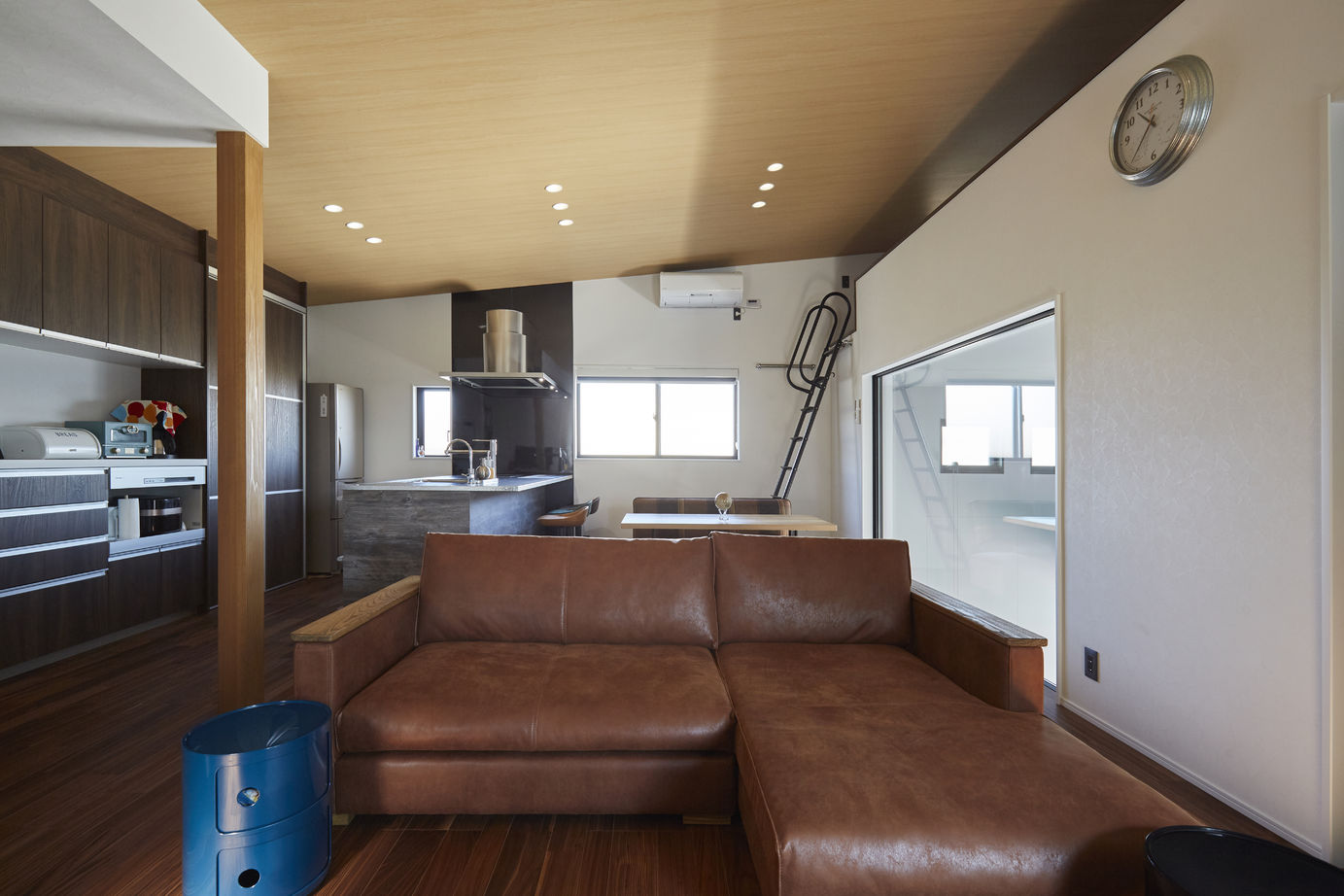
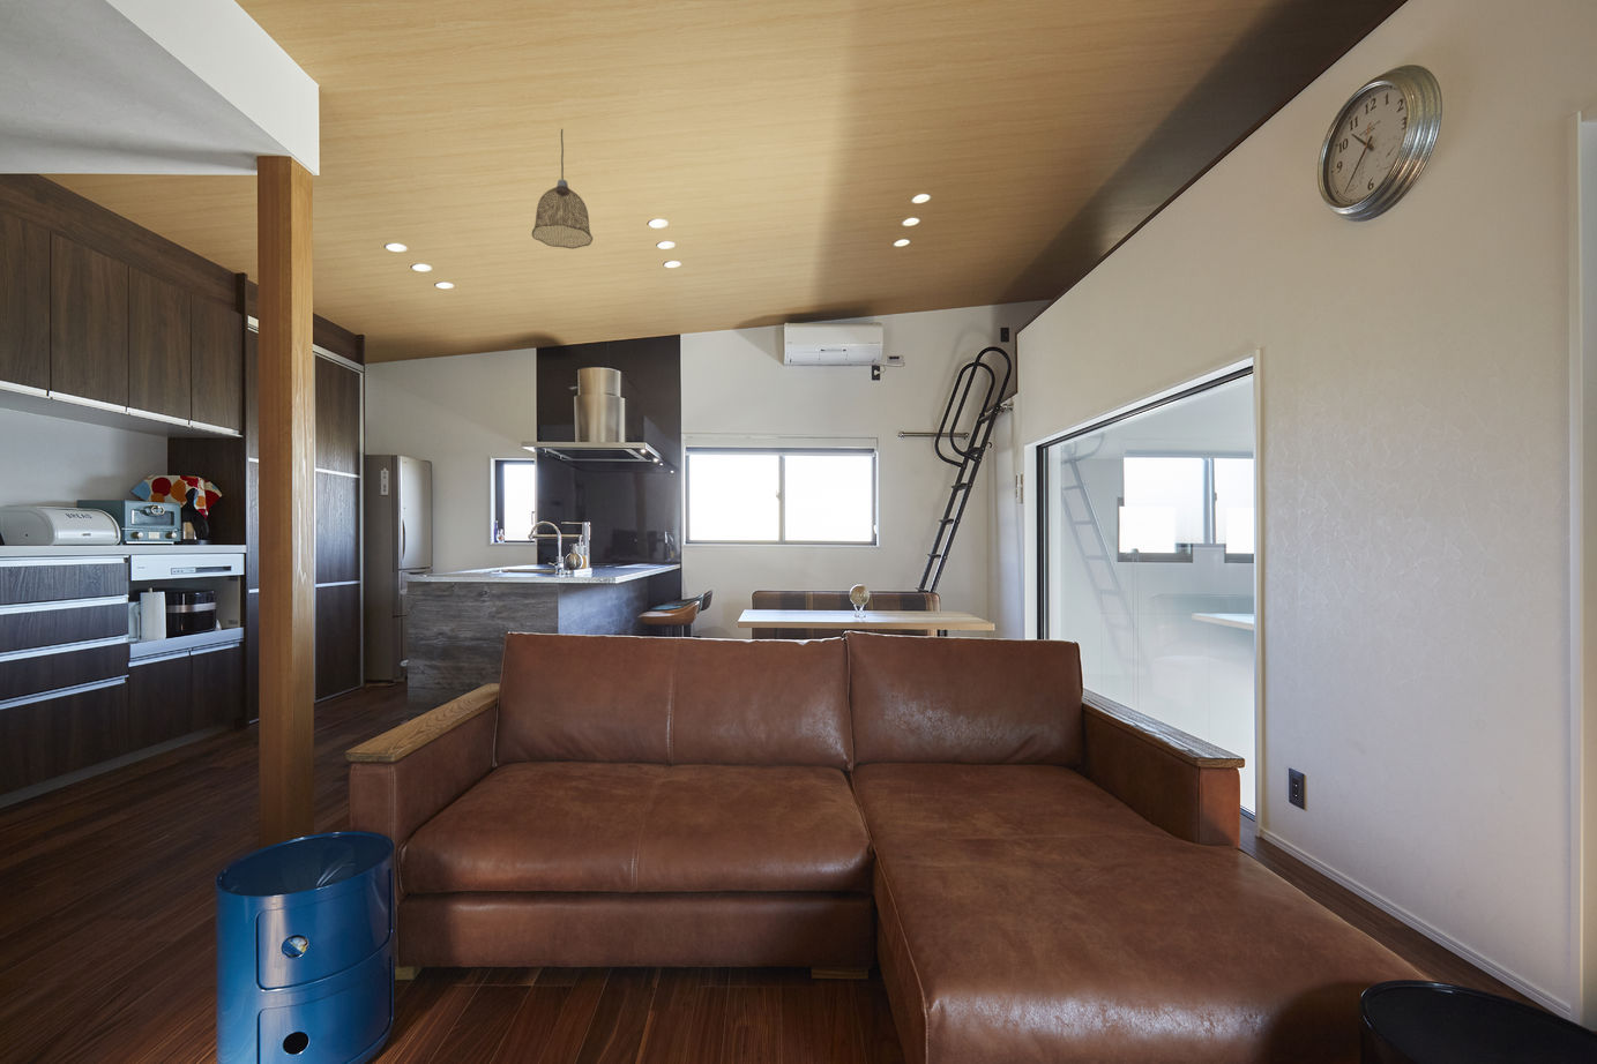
+ pendant lamp [531,128,594,249]
